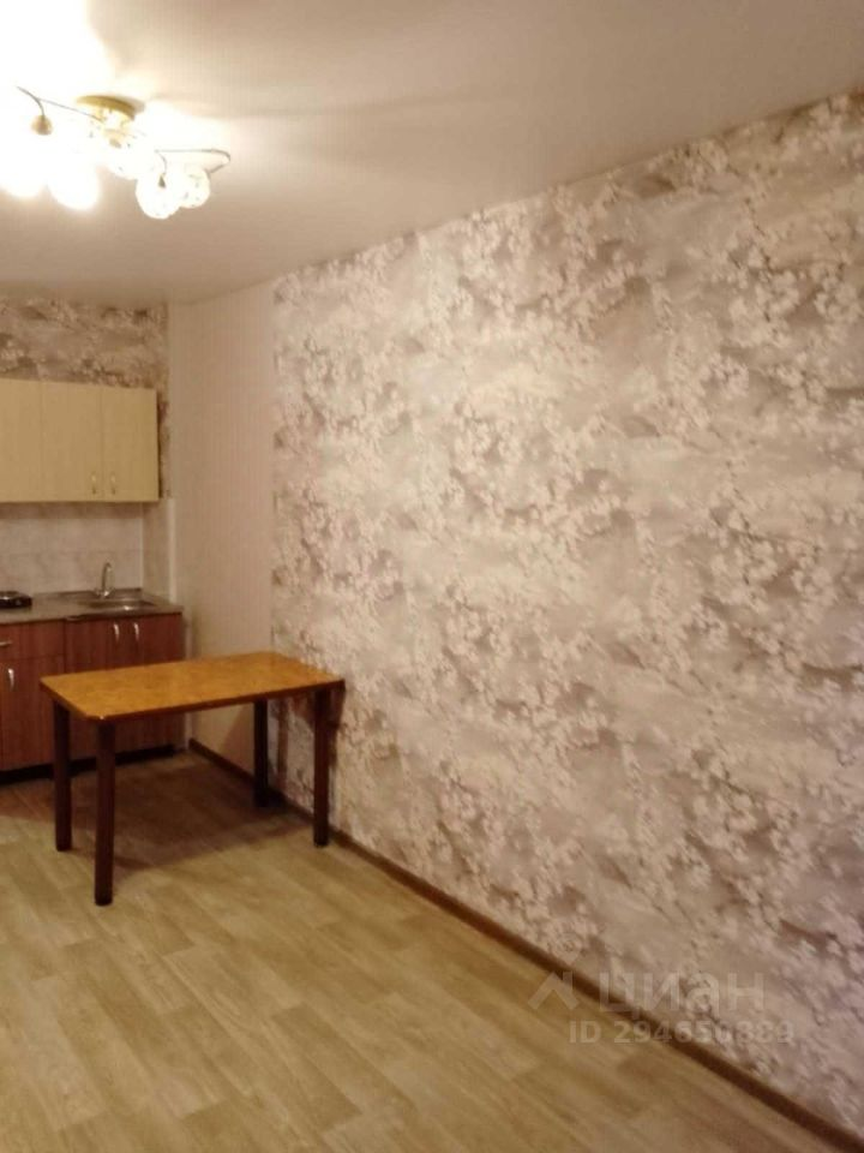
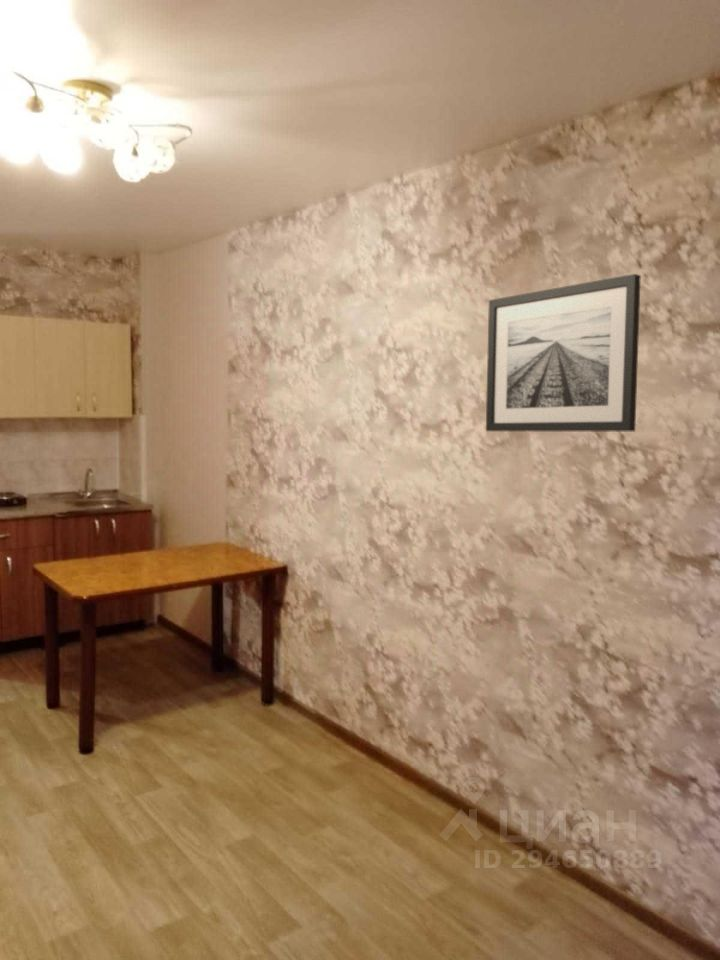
+ wall art [485,273,642,432]
